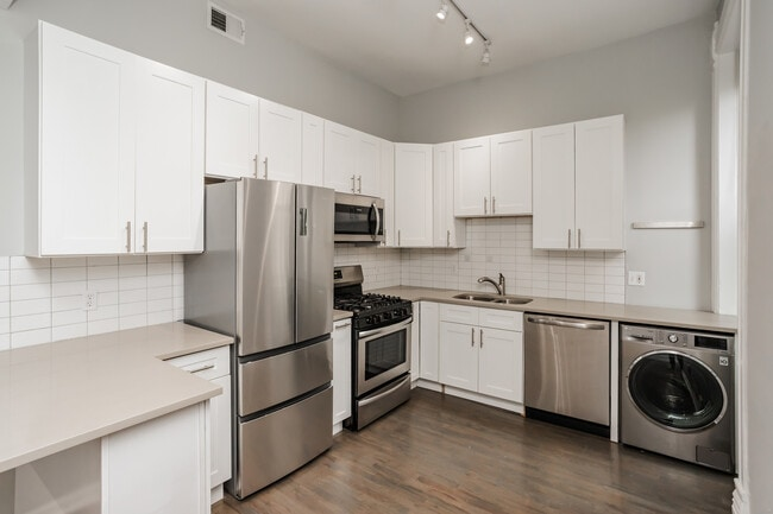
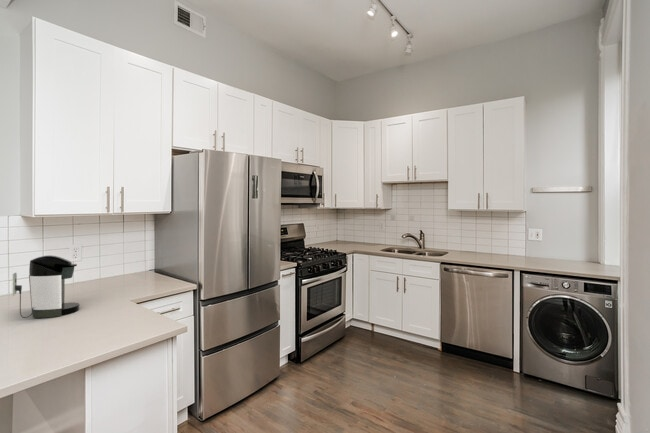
+ coffee maker [12,254,80,319]
